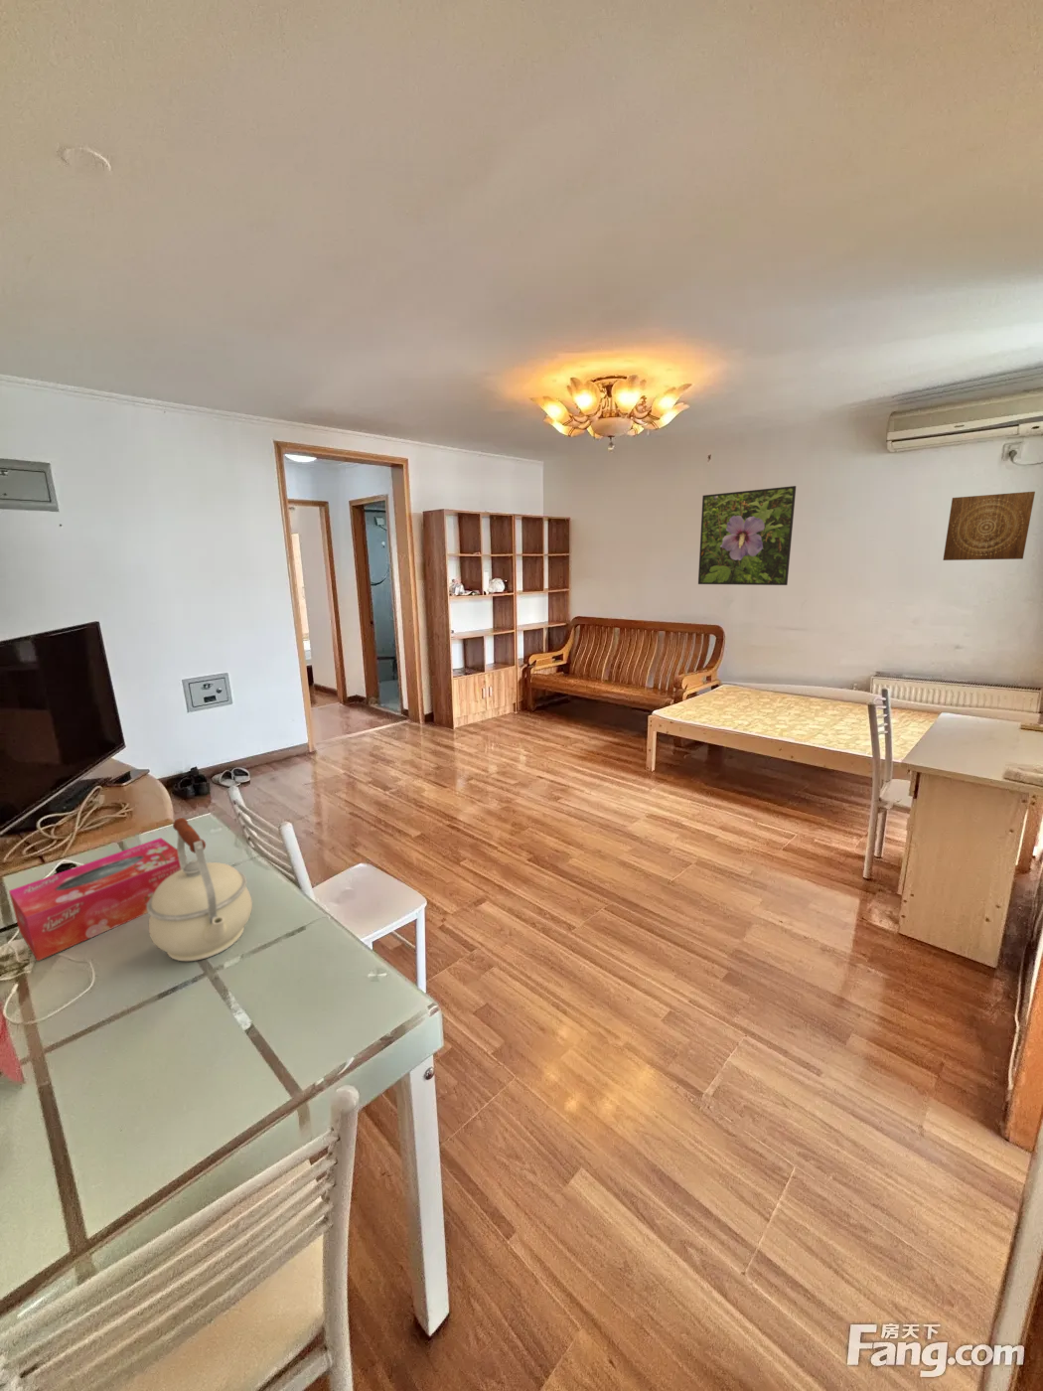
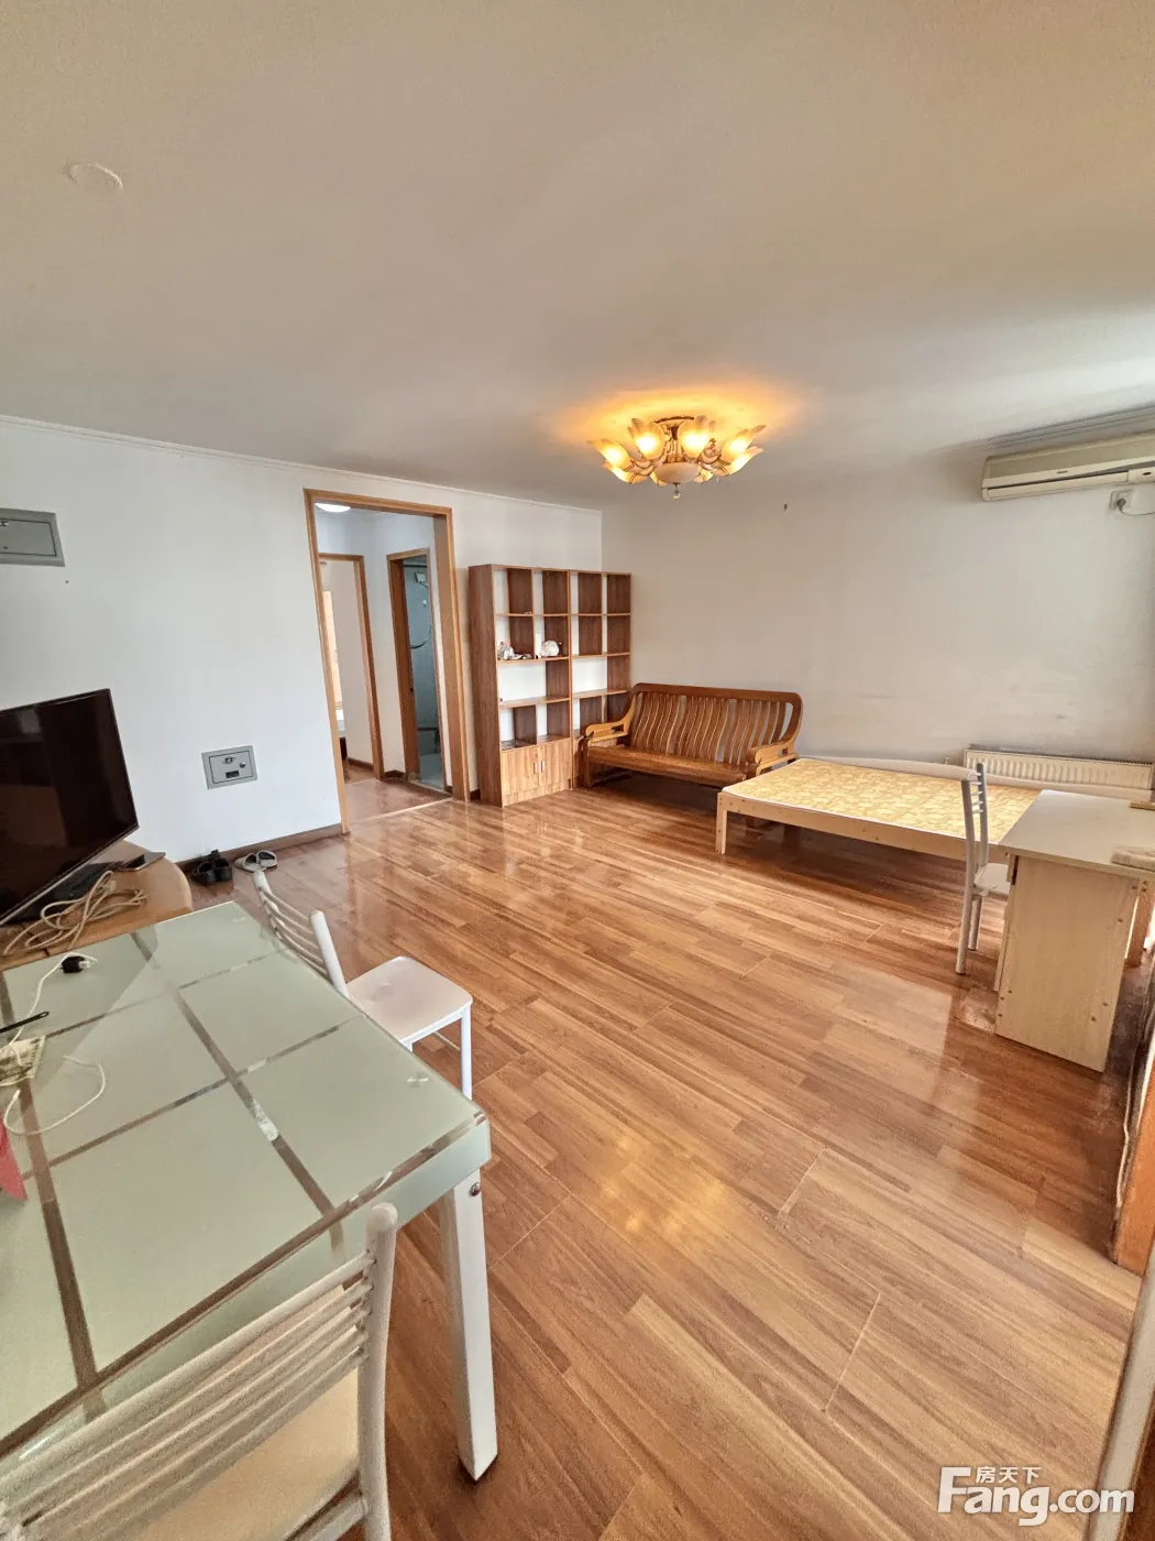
- wall art [942,491,1036,562]
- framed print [697,485,796,586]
- tissue box [8,837,187,962]
- kettle [147,817,253,962]
